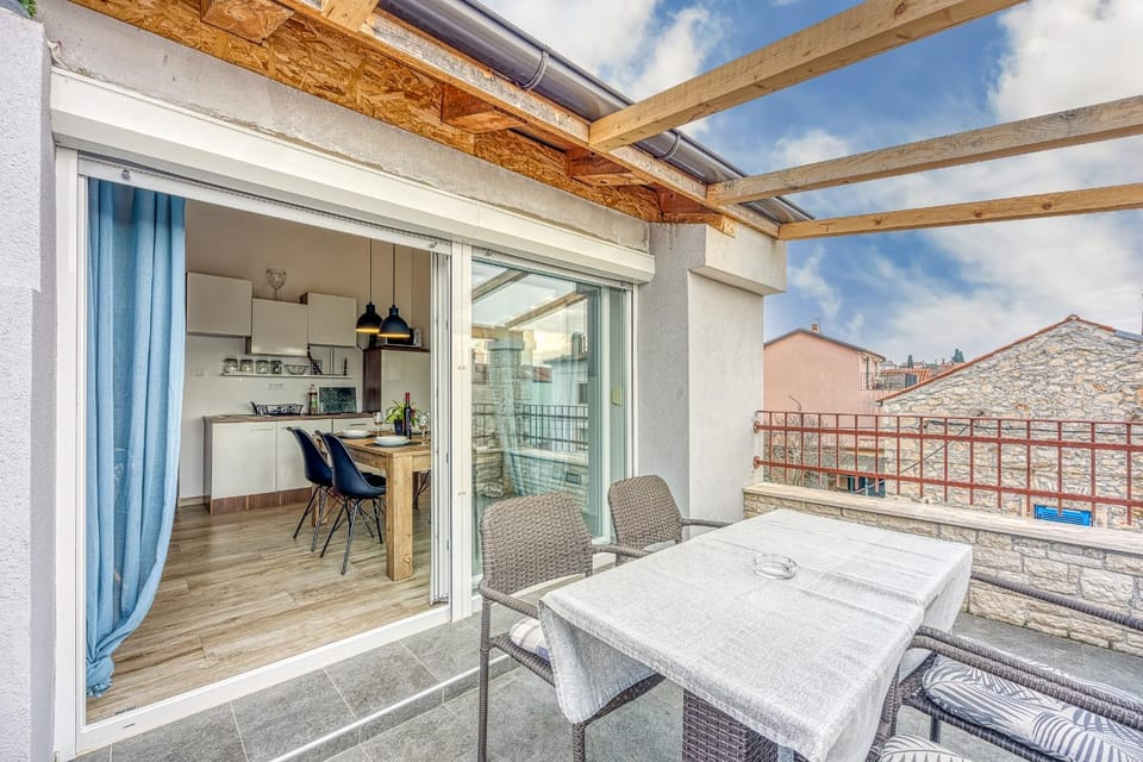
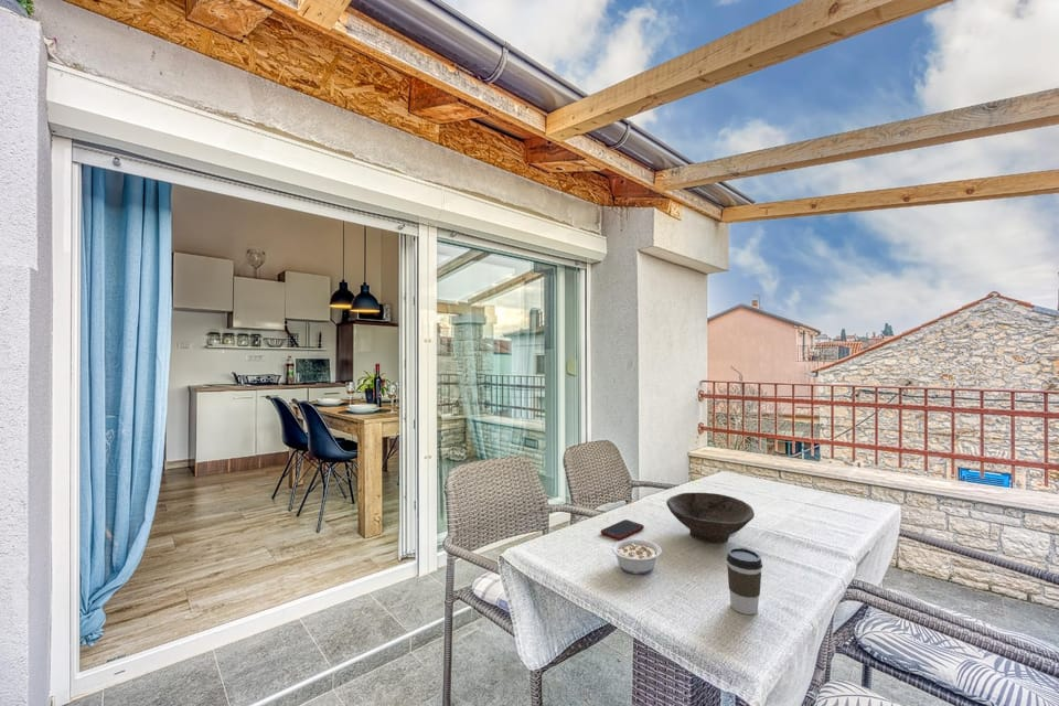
+ legume [600,538,662,575]
+ cell phone [600,518,645,542]
+ bowl [665,492,756,545]
+ coffee cup [726,547,763,616]
